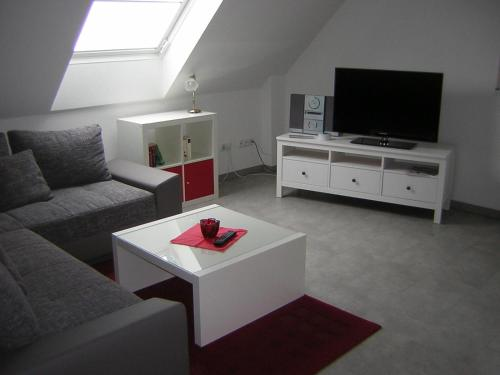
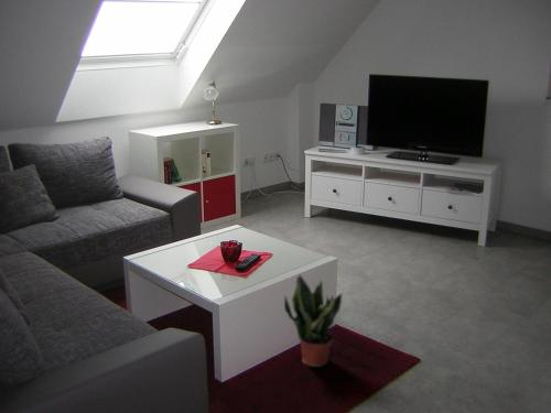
+ potted plant [283,272,343,368]
